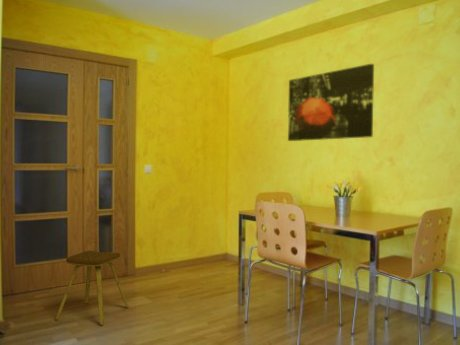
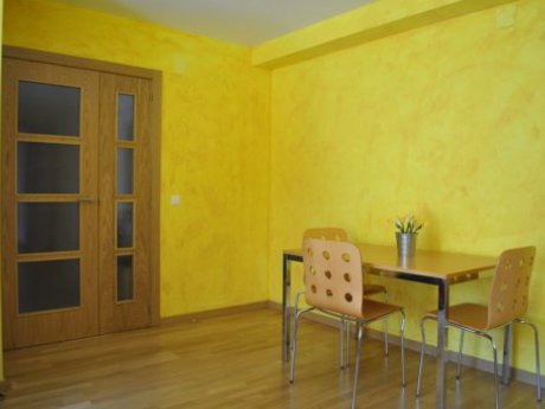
- music stool [54,250,129,326]
- wall art [287,63,375,142]
